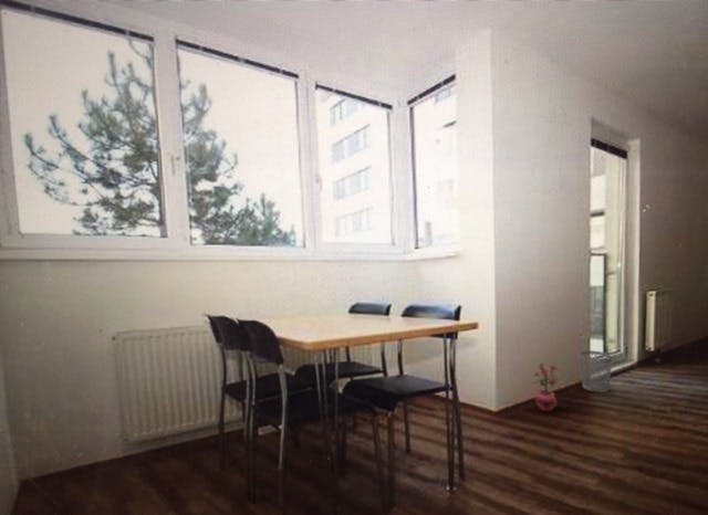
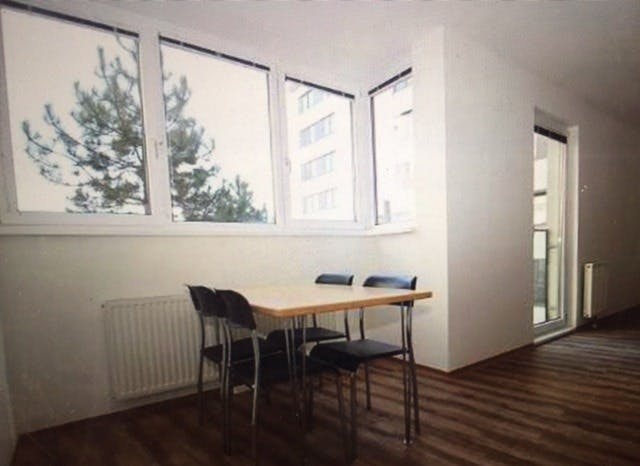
- wastebasket [579,349,613,393]
- potted plant [531,361,559,413]
